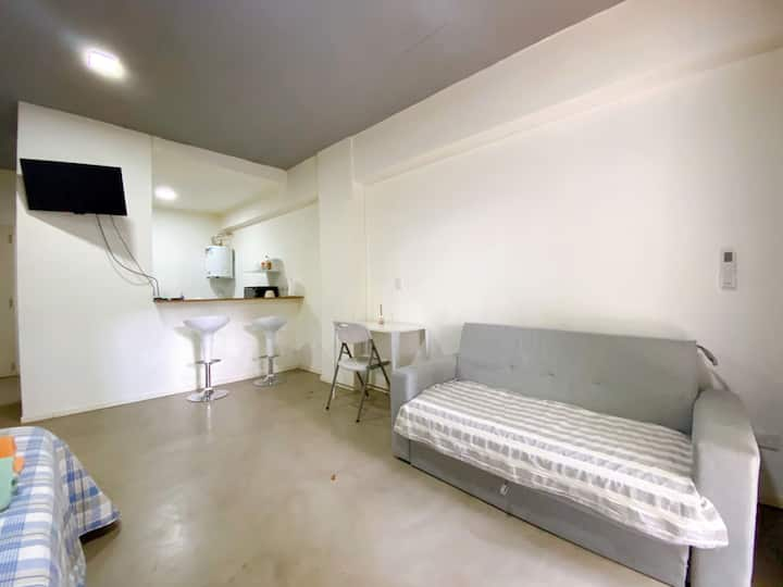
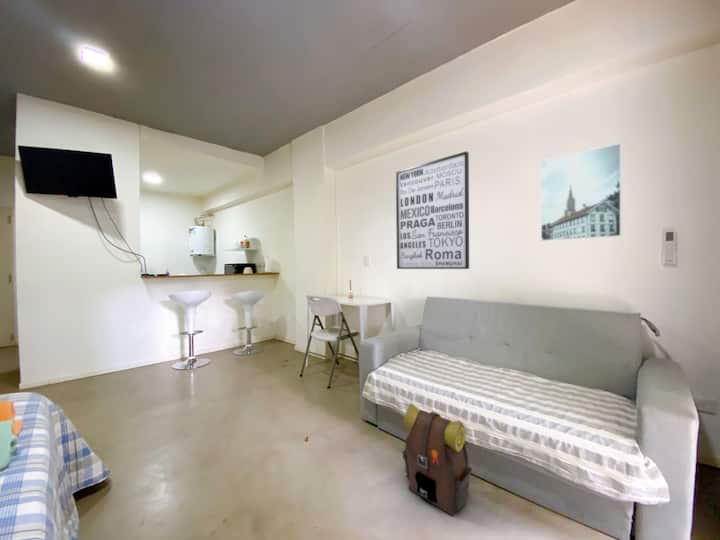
+ wall art [395,150,470,270]
+ backpack [401,402,473,516]
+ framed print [540,142,622,242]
